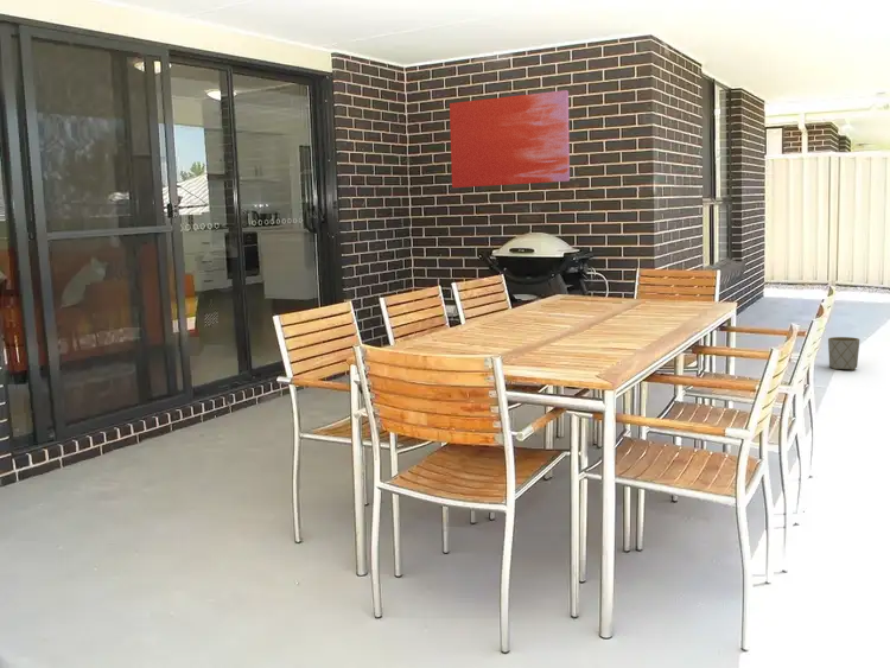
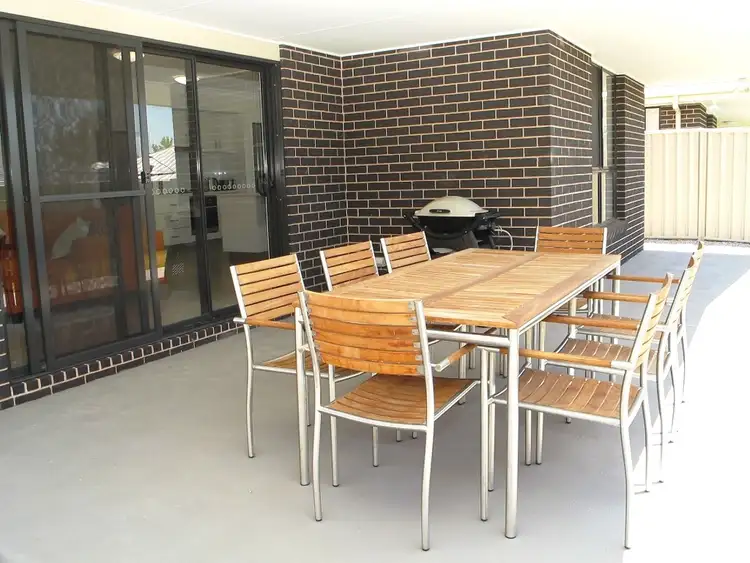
- wall art [449,89,571,189]
- planter [827,336,860,371]
